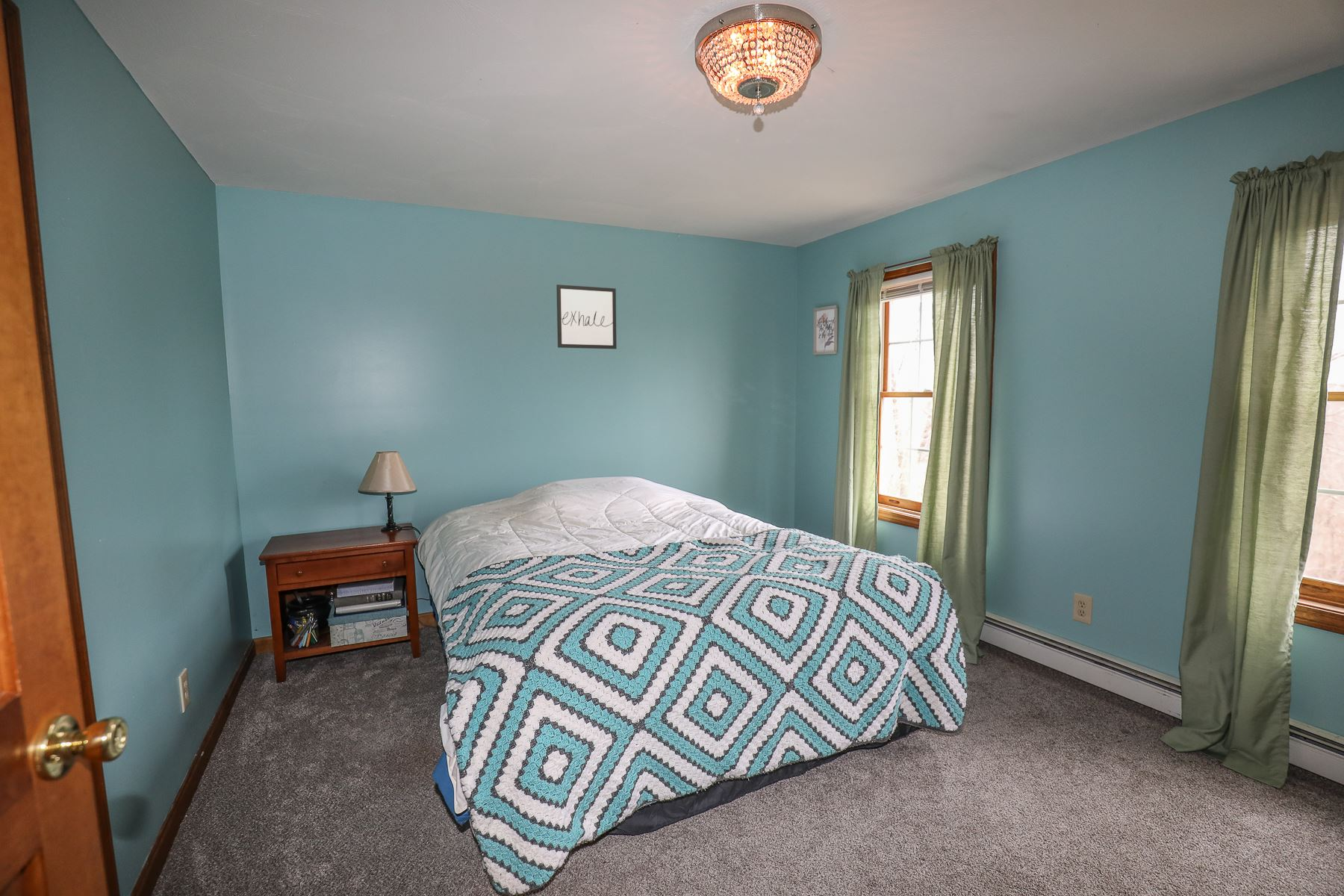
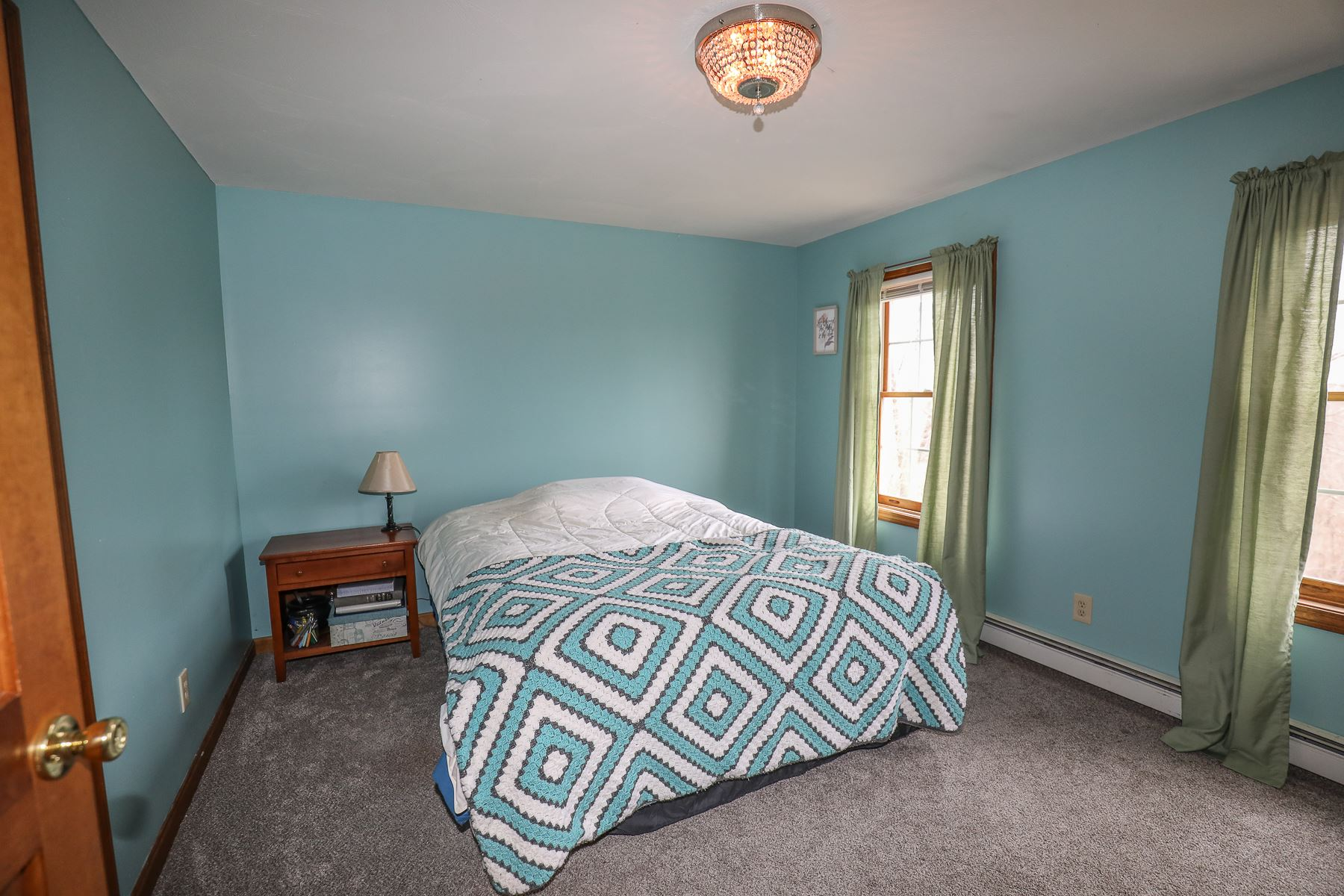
- wall art [556,284,617,349]
